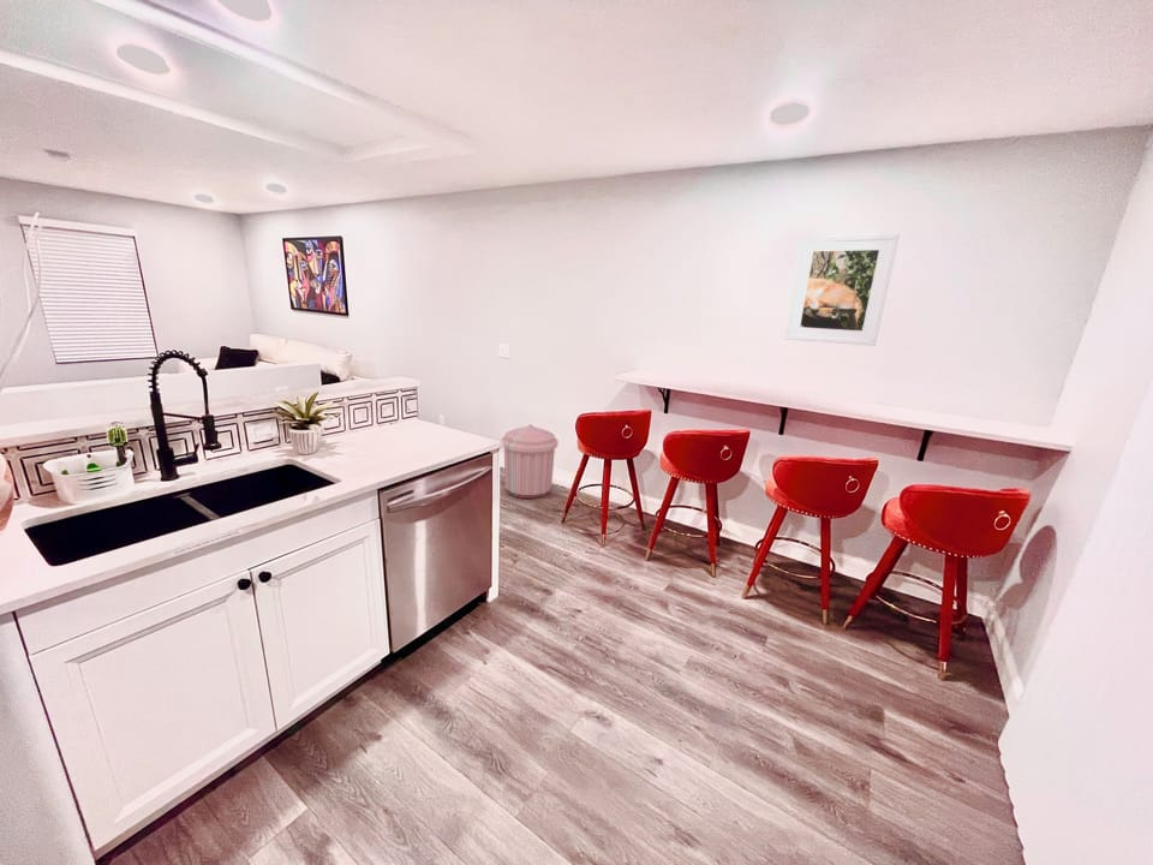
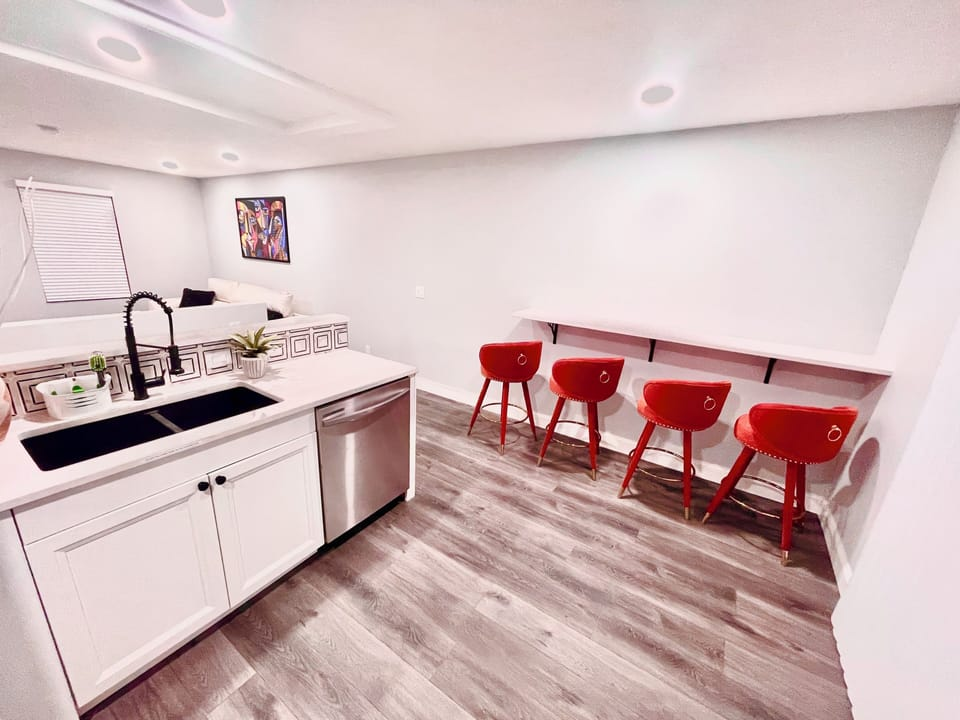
- trash can [500,423,560,500]
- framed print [783,233,901,347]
